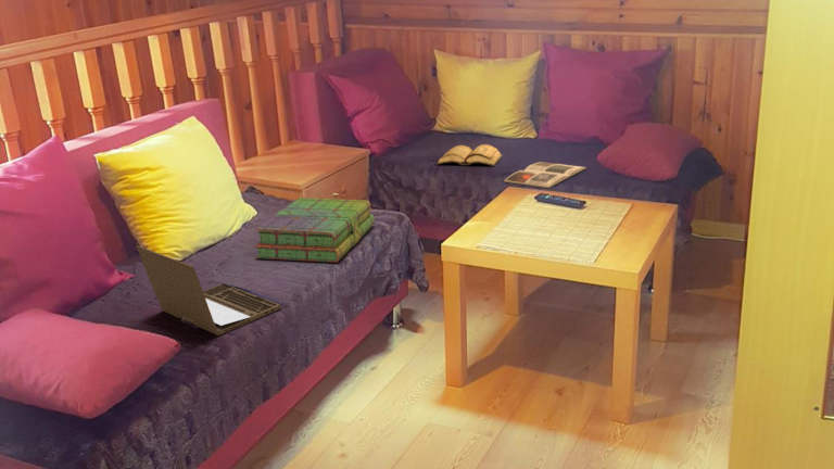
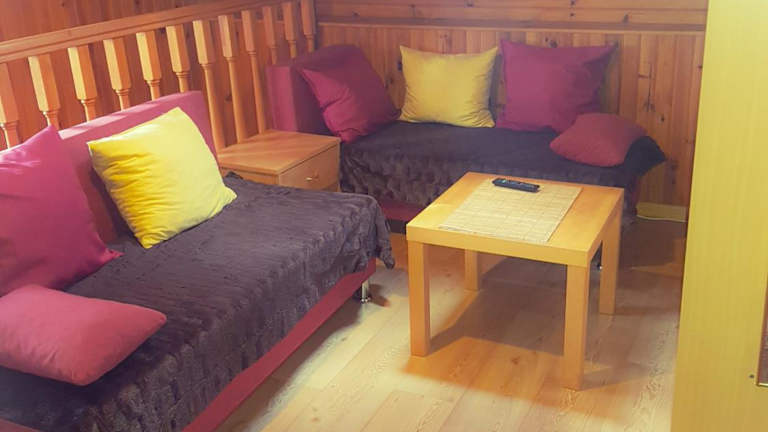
- diary [435,143,504,167]
- laptop [136,244,282,337]
- magazine [503,161,586,189]
- stack of books [253,197,376,264]
